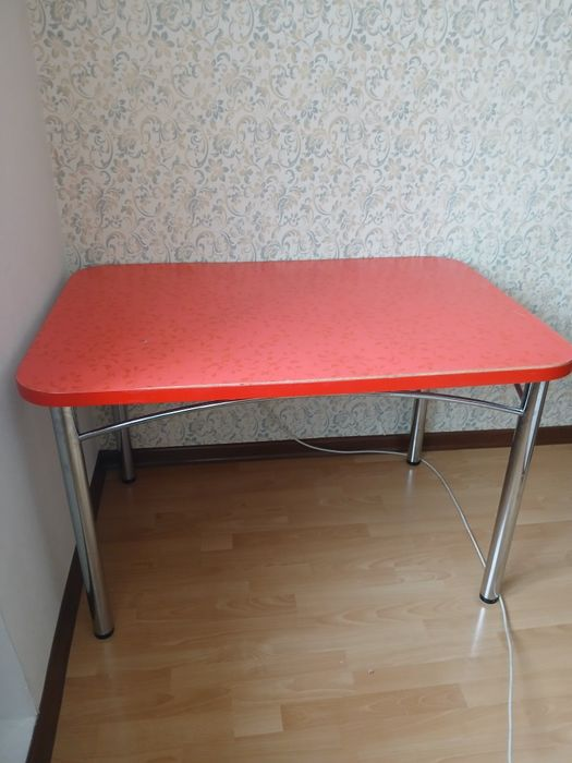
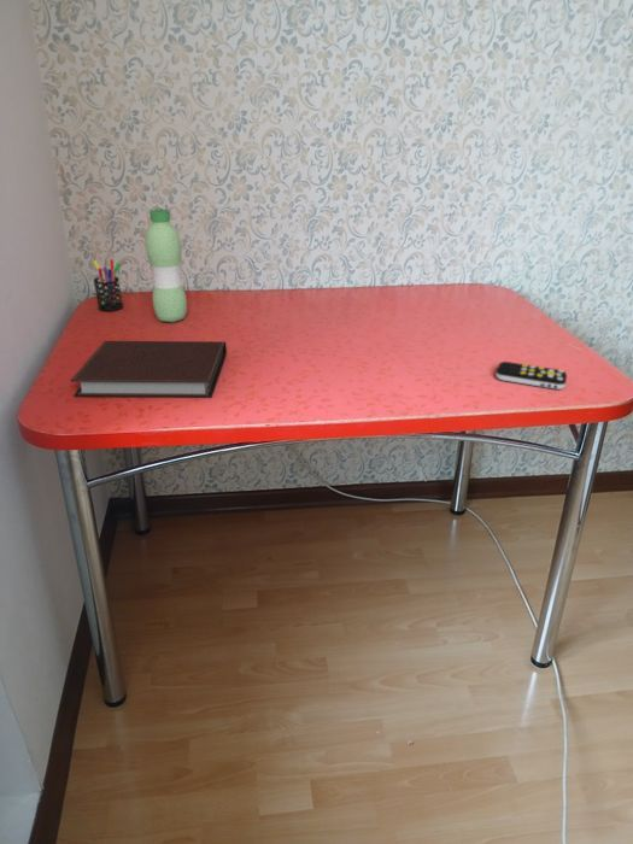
+ water bottle [143,207,188,323]
+ pen holder [92,258,124,312]
+ notebook [70,340,228,398]
+ remote control [494,361,568,391]
